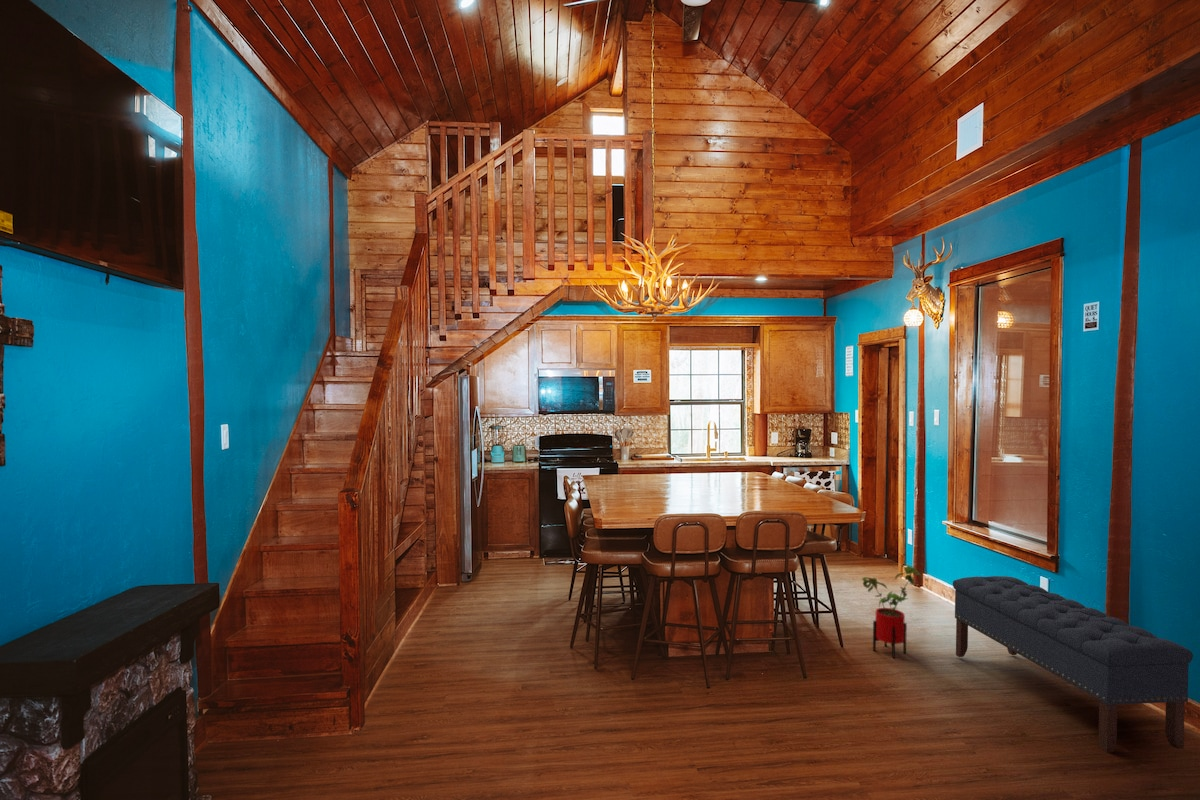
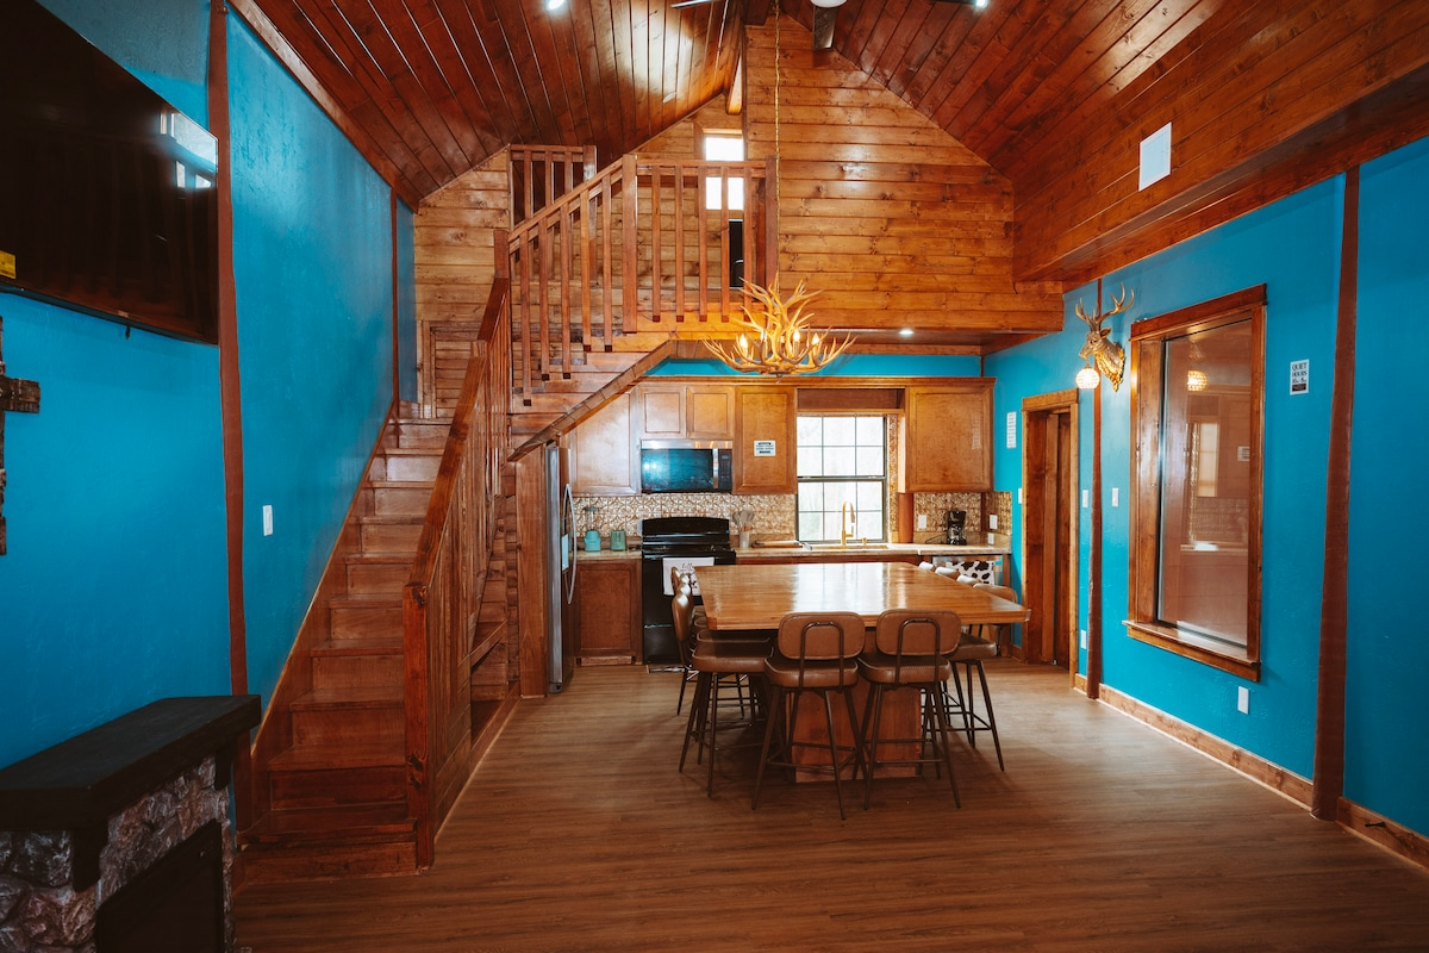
- house plant [861,564,924,659]
- bench [952,575,1194,754]
